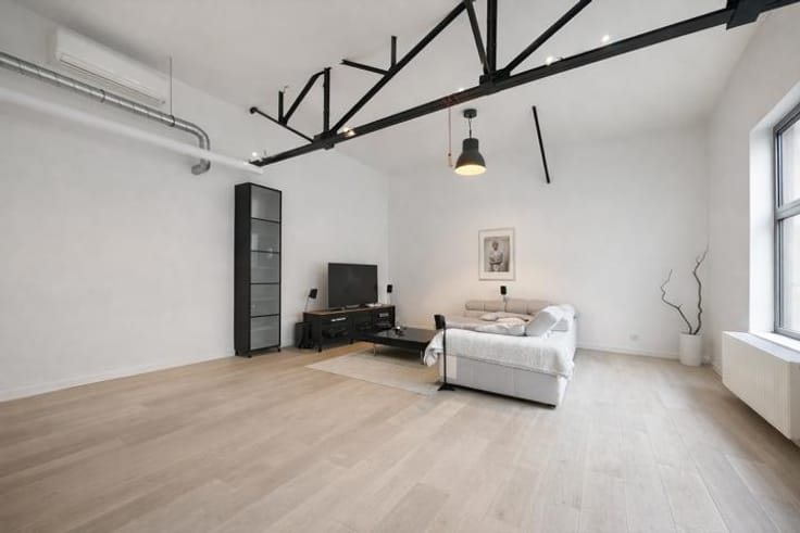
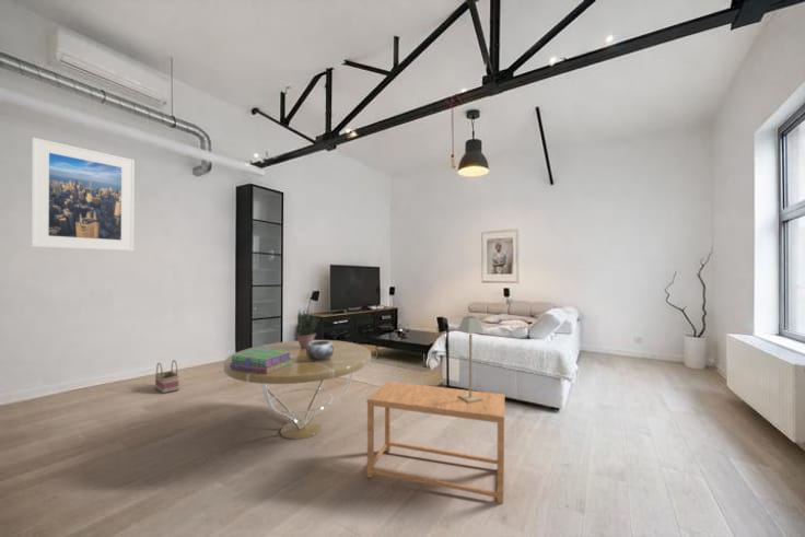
+ stack of books [230,348,292,373]
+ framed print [30,137,136,252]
+ coffee table [222,339,372,441]
+ table lamp [456,315,486,404]
+ decorative bowl [306,341,334,362]
+ basket [154,359,180,395]
+ potted plant [294,306,320,349]
+ side table [366,381,505,504]
